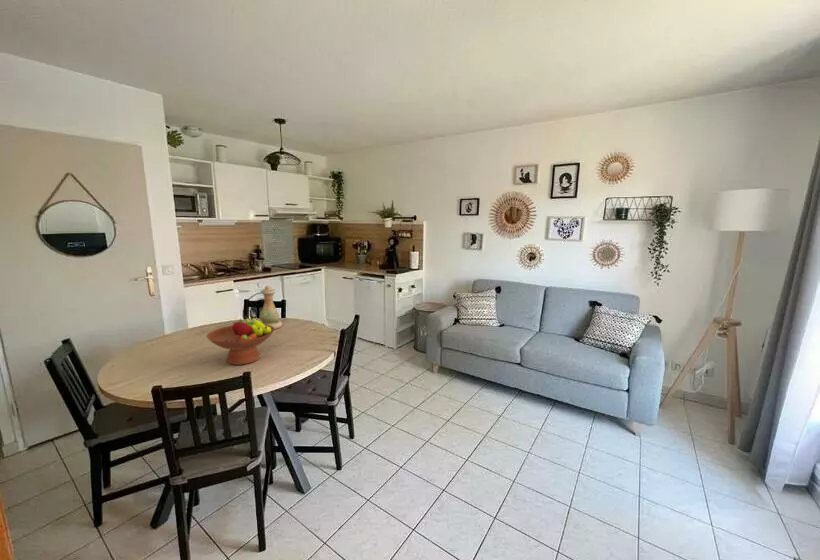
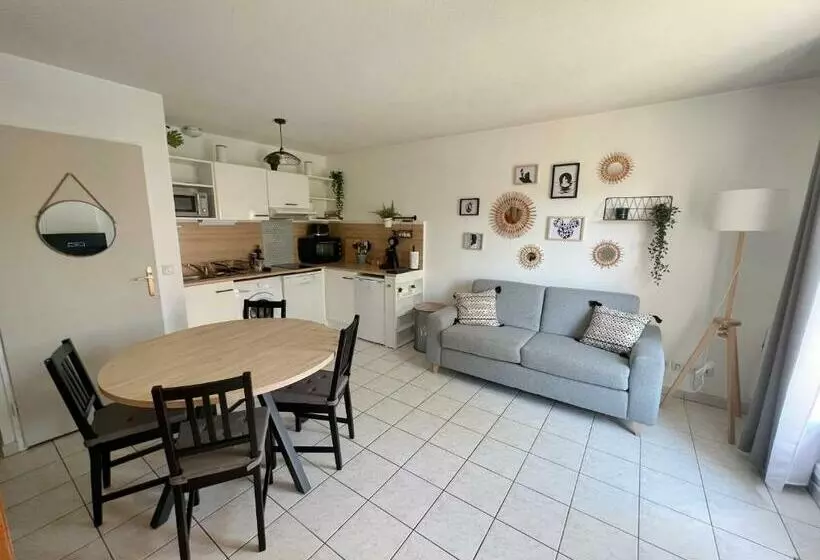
- fruit bowl [206,314,276,366]
- vase [259,284,283,330]
